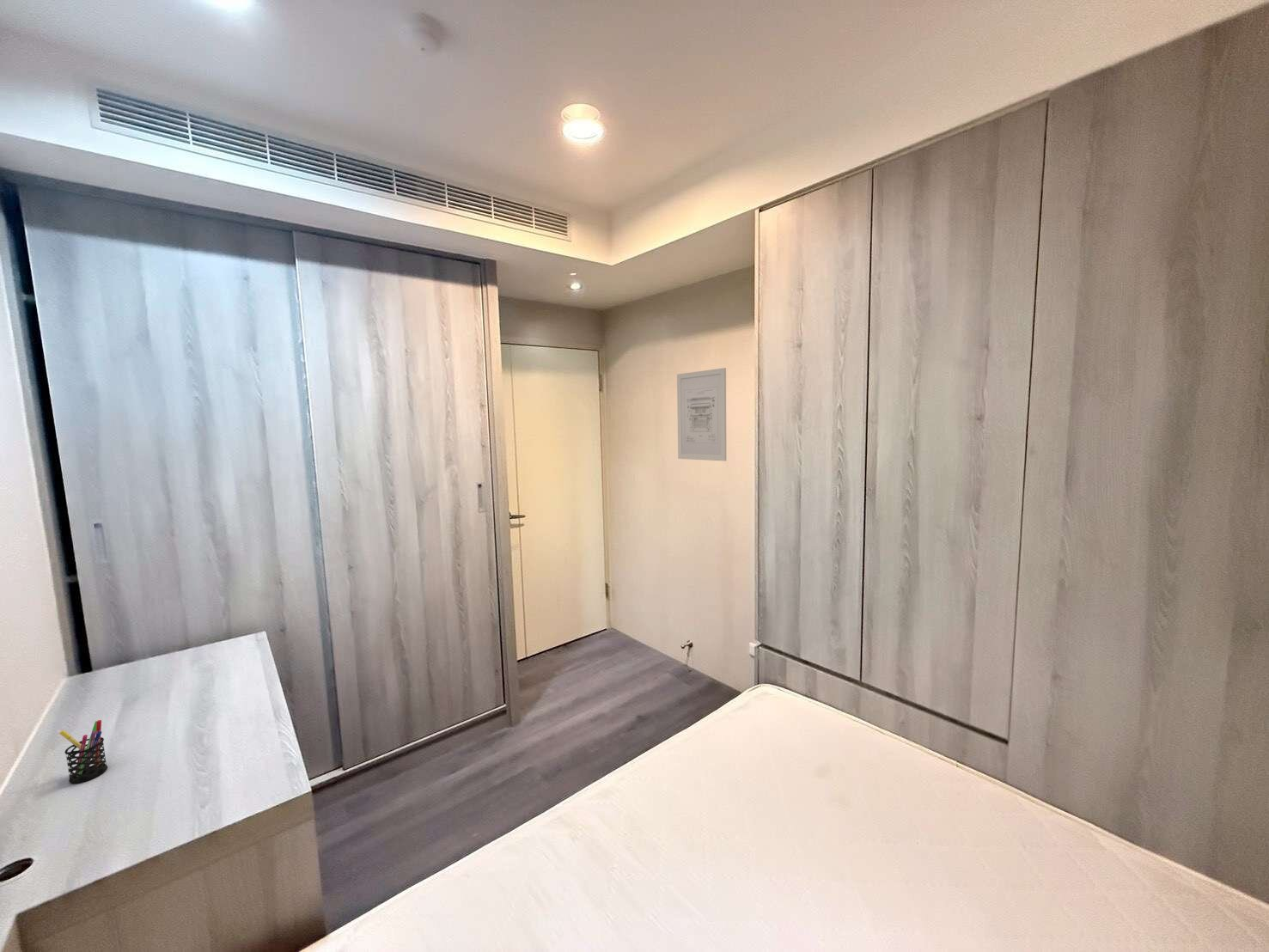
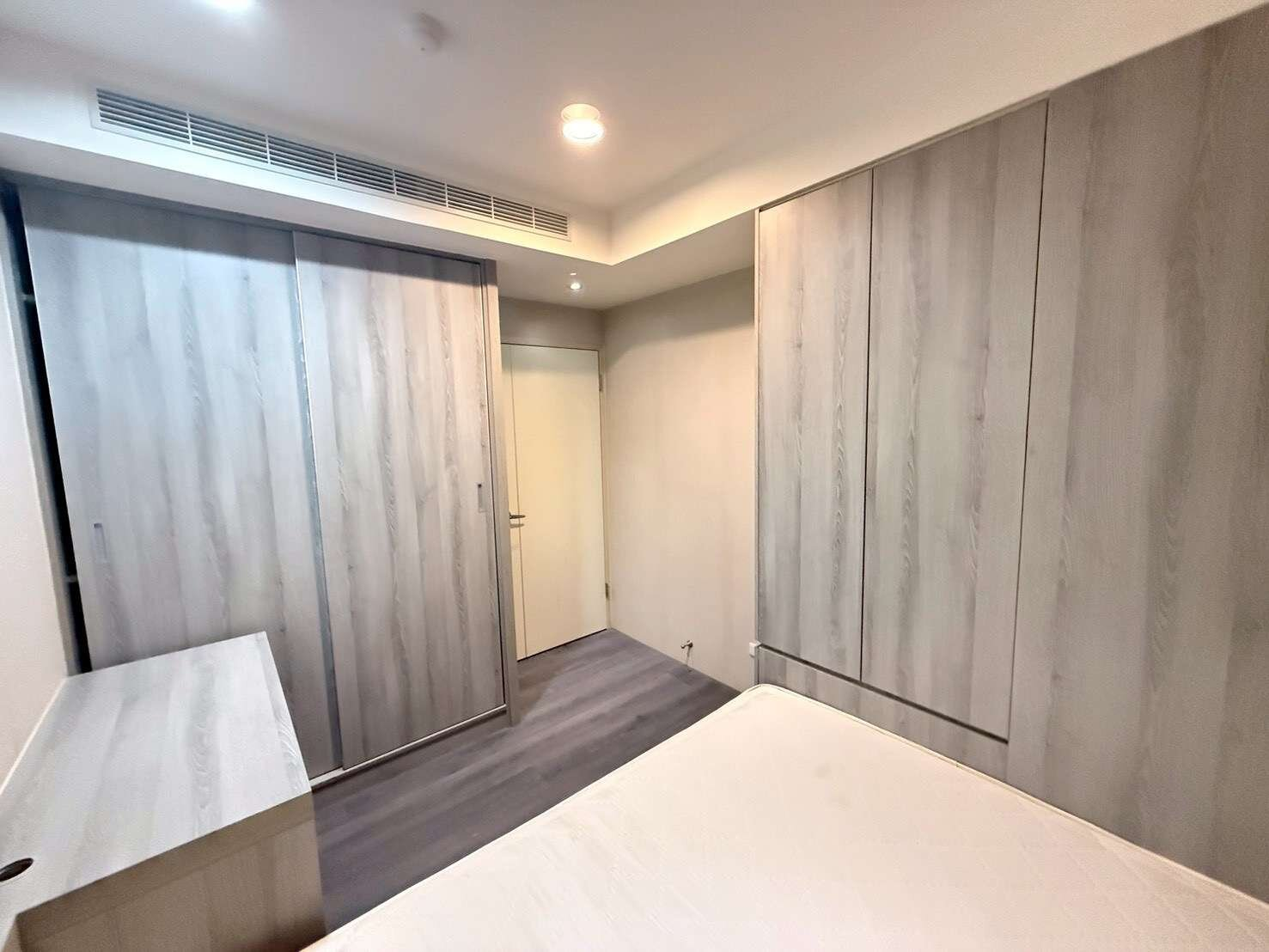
- pen holder [58,719,108,784]
- wall art [676,367,727,462]
